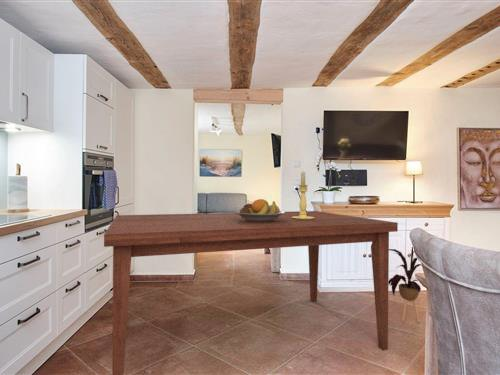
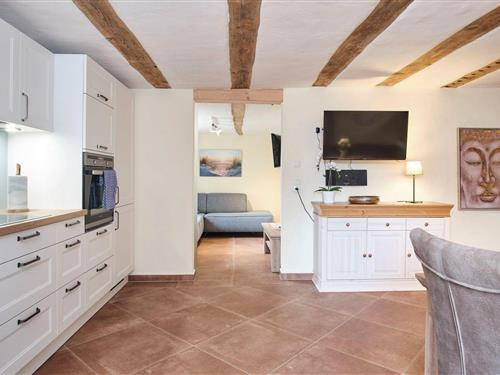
- fruit bowl [233,198,286,222]
- house plant [388,246,422,323]
- dining table [103,210,399,375]
- candle holder [292,171,314,220]
